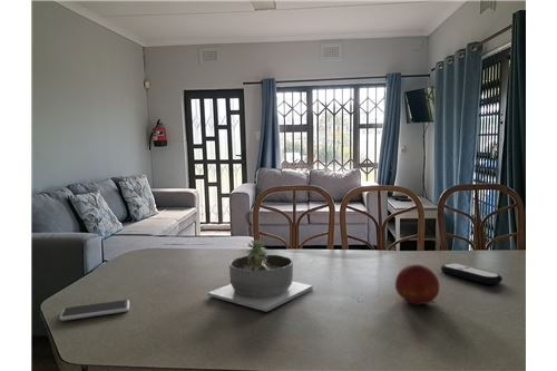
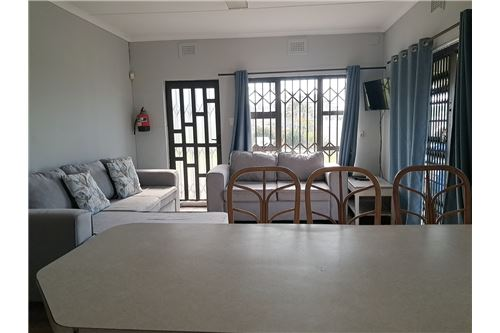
- succulent planter [207,238,314,312]
- smartphone [58,299,130,322]
- fruit [394,263,440,309]
- remote control [440,262,504,285]
